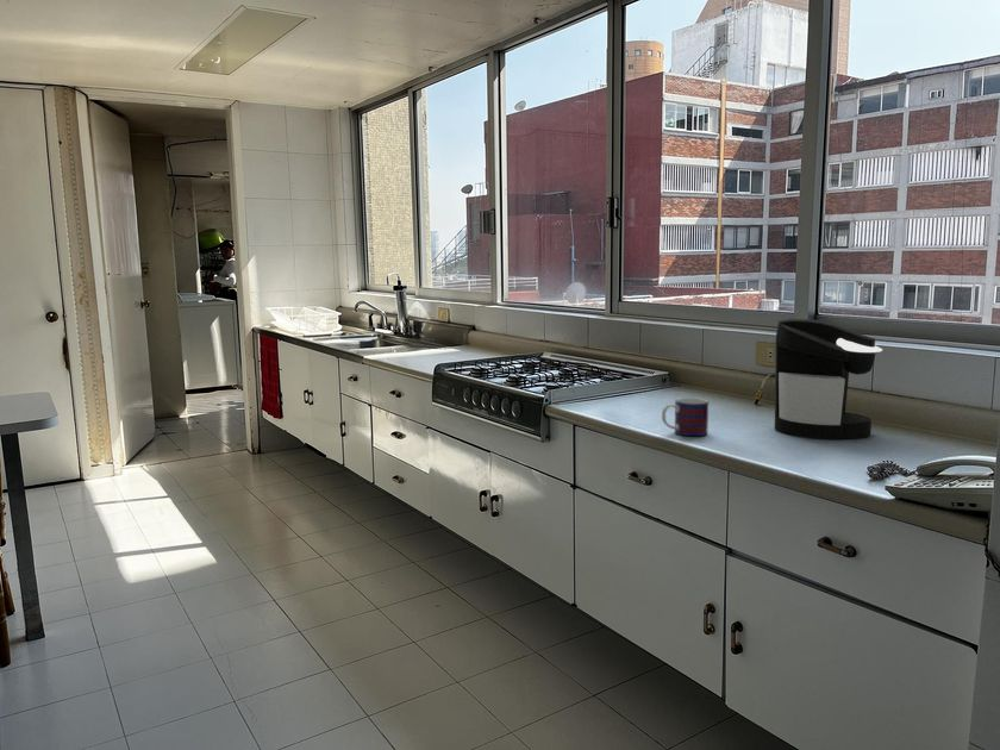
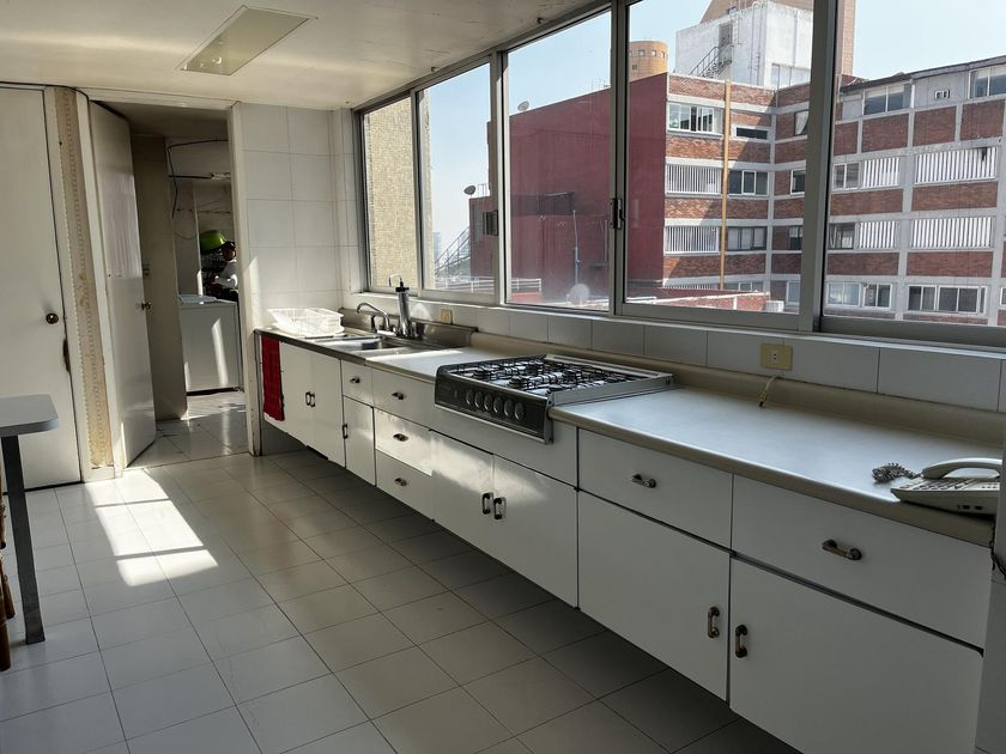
- coffee maker [774,318,883,440]
- mug [661,396,710,437]
